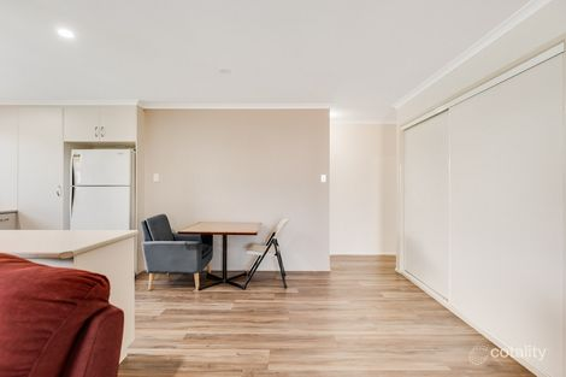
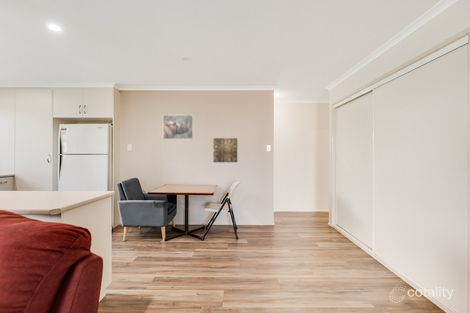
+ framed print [162,114,194,140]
+ wall art [212,137,238,163]
